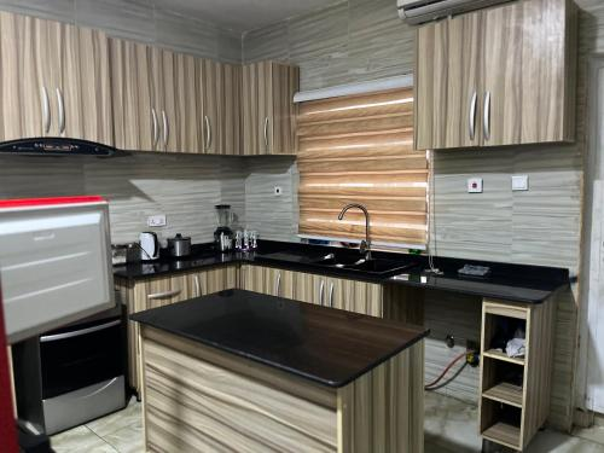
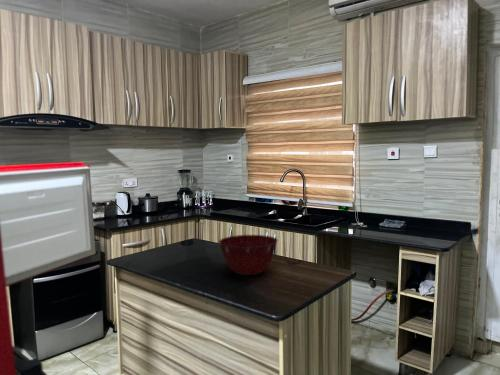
+ mixing bowl [218,234,279,276]
